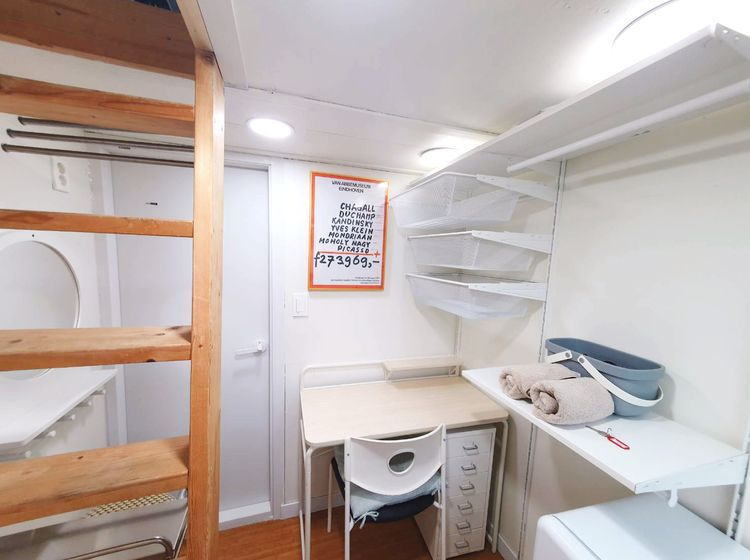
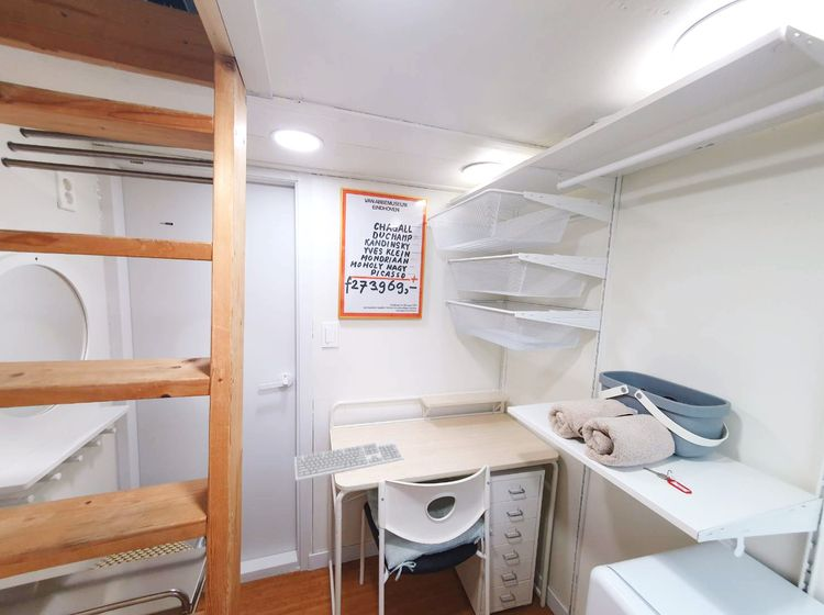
+ keyboard [293,439,405,483]
